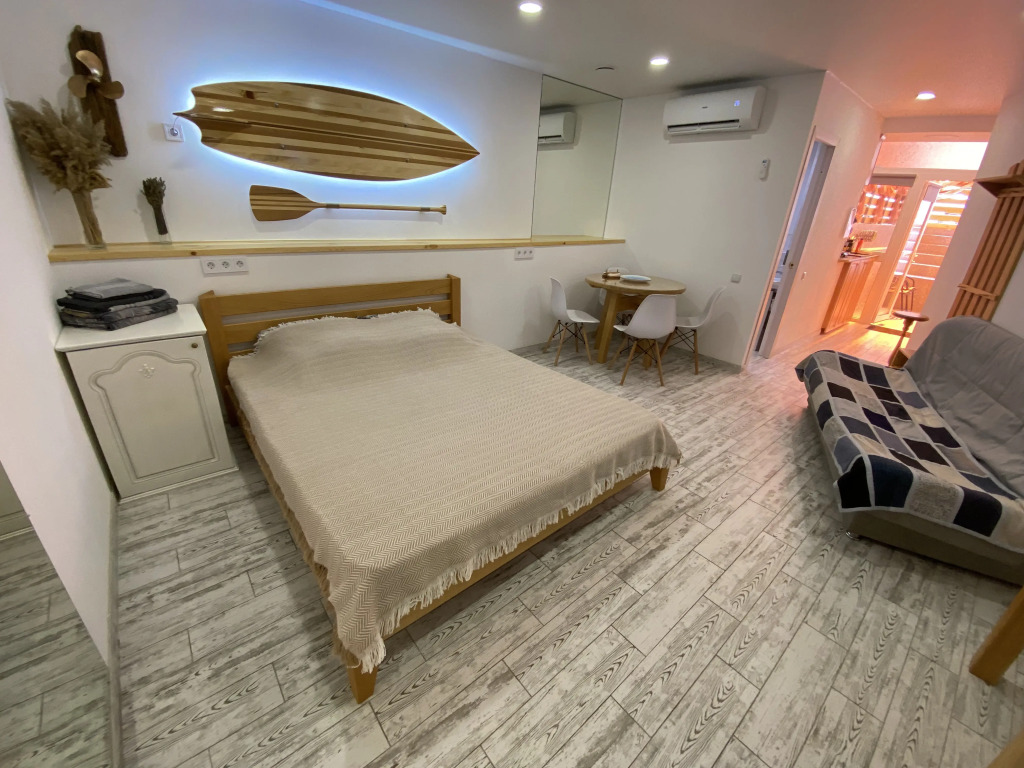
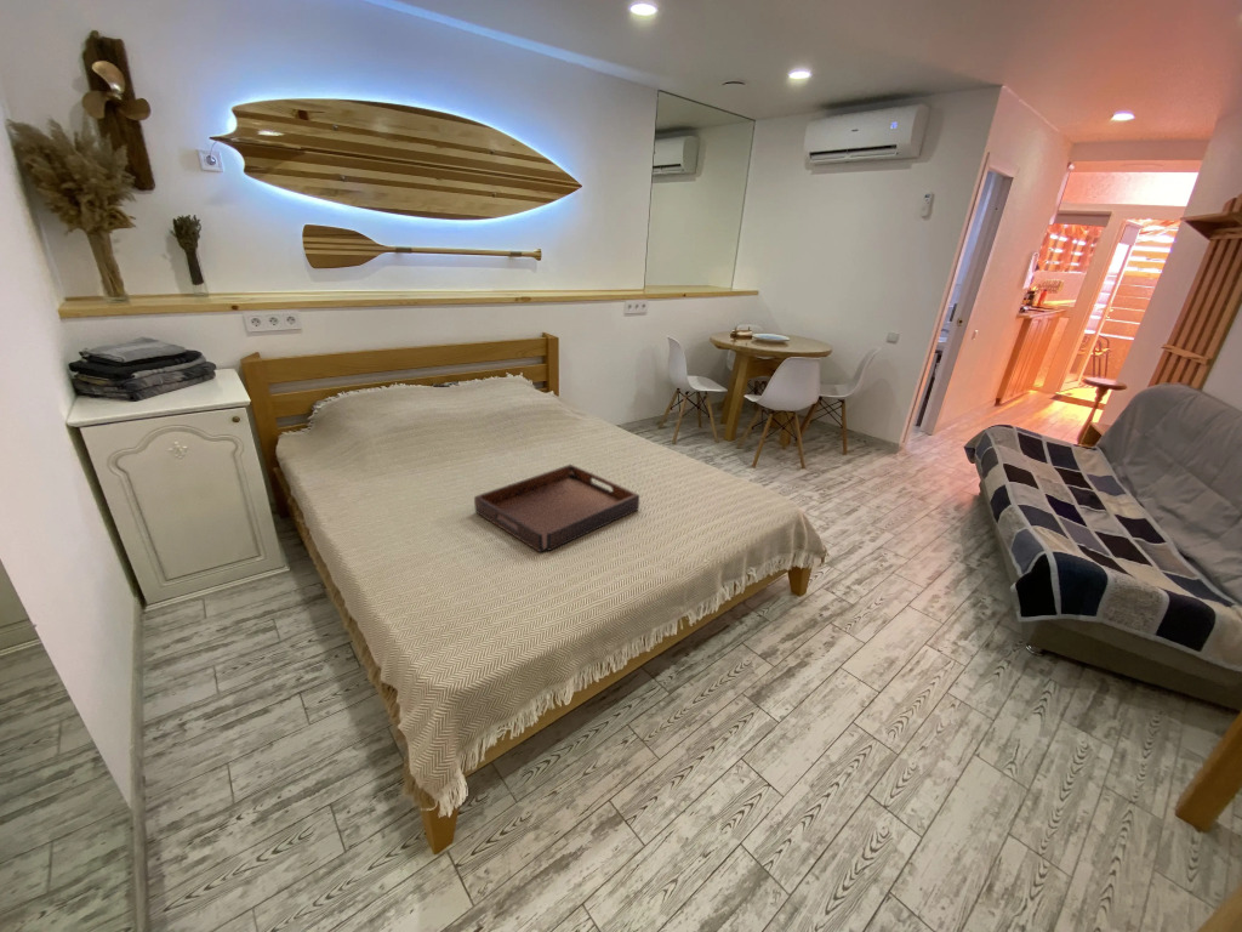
+ serving tray [473,464,640,553]
